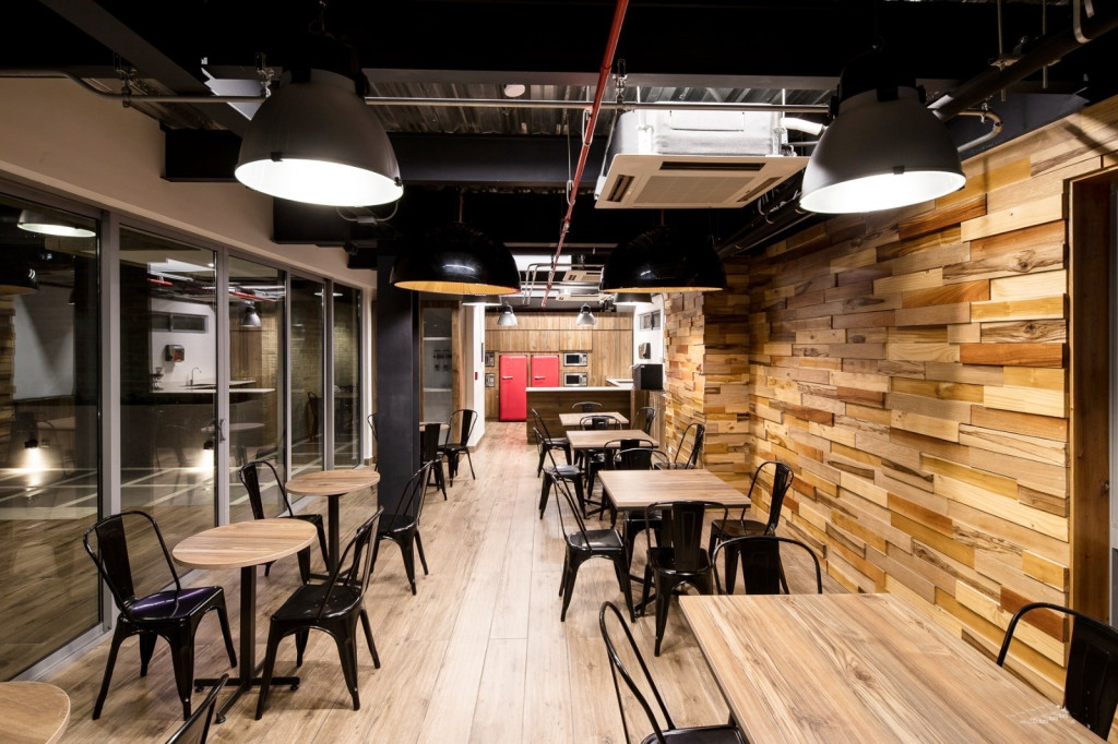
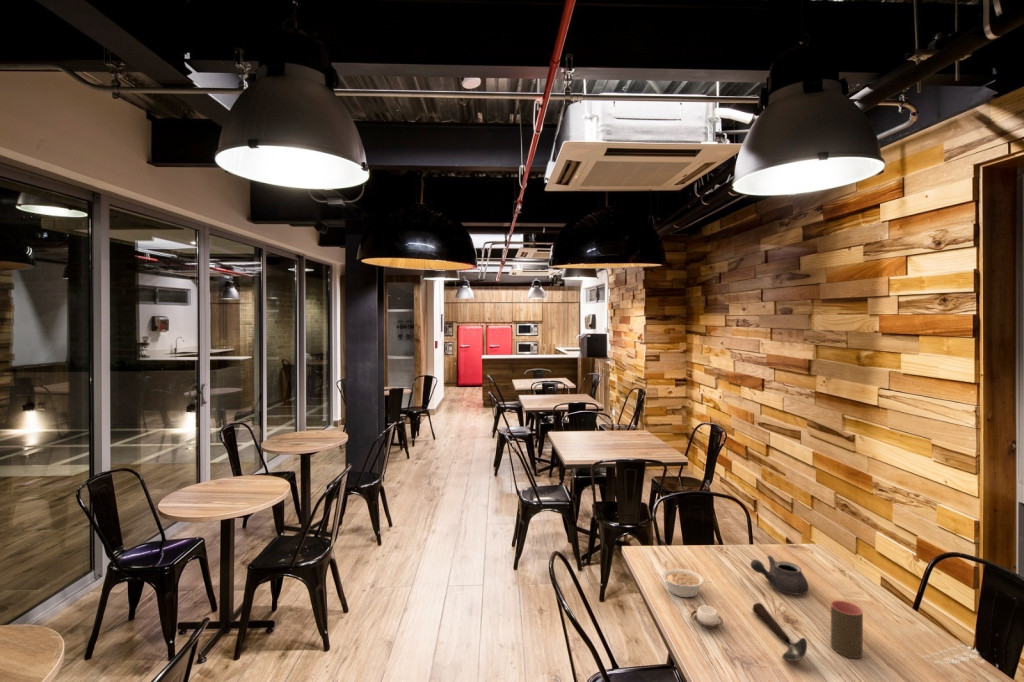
+ cup [690,604,724,630]
+ cup [830,599,864,659]
+ legume [661,568,712,598]
+ spoon [752,602,808,662]
+ teapot [750,554,809,596]
